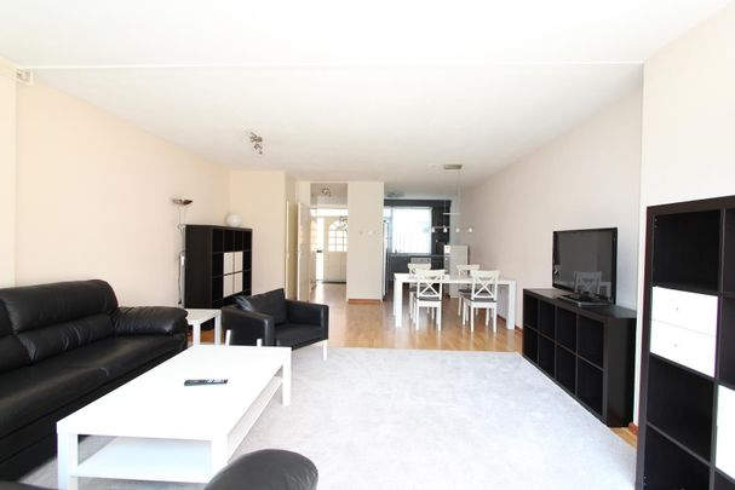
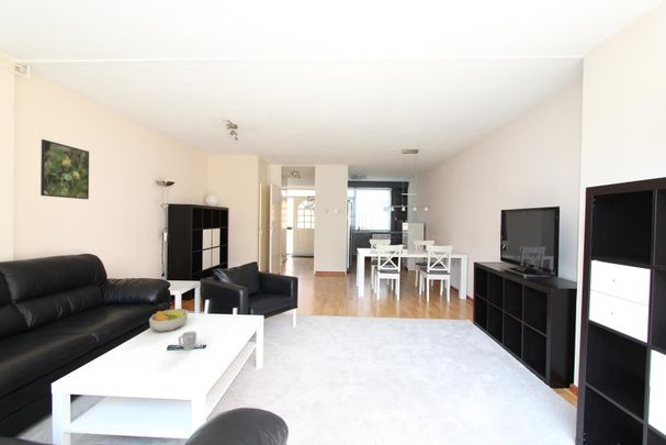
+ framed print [39,138,90,200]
+ mug [178,331,197,352]
+ fruit bowl [148,308,189,333]
